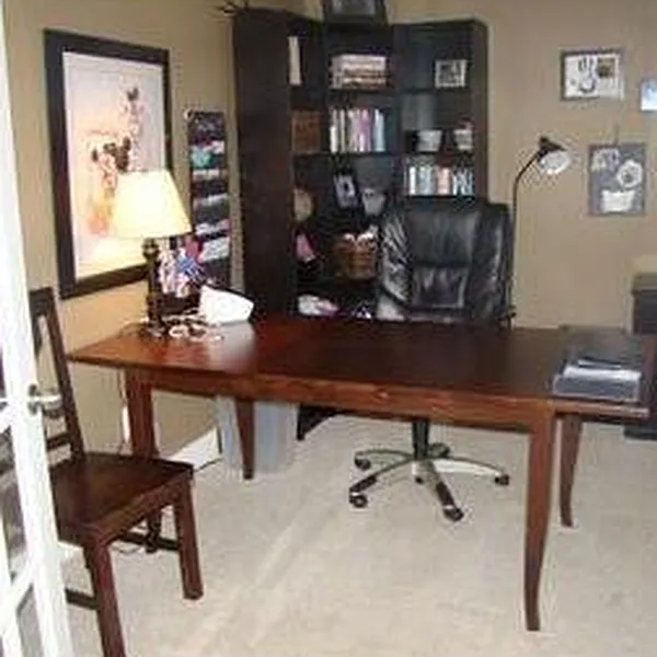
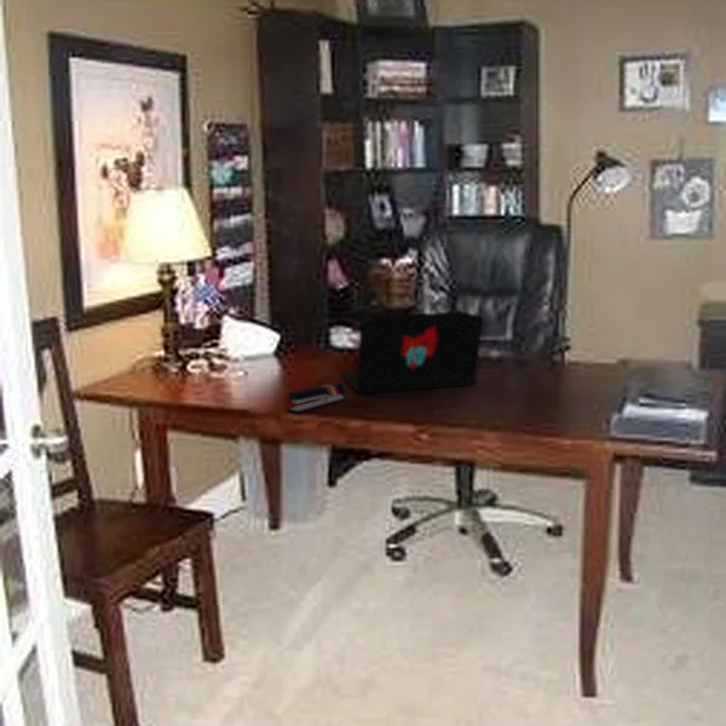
+ stapler [287,381,346,414]
+ laptop [340,310,484,394]
